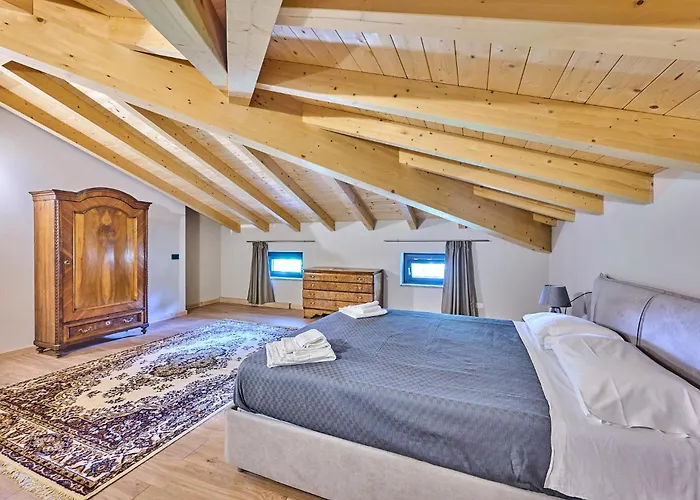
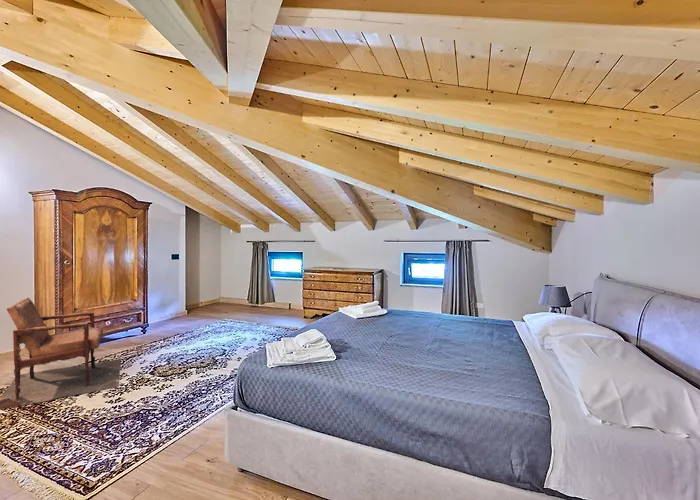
+ armchair [0,297,122,410]
